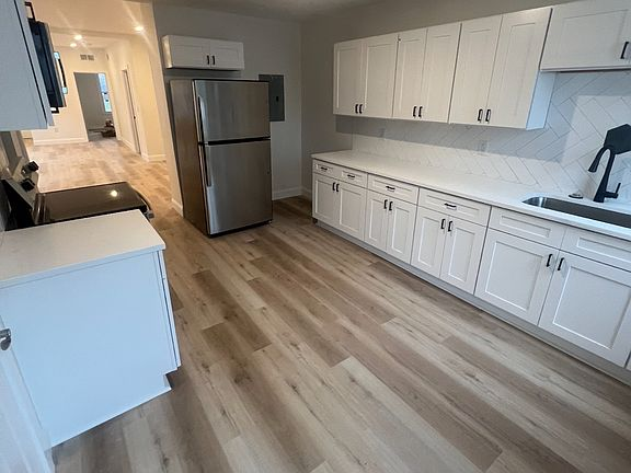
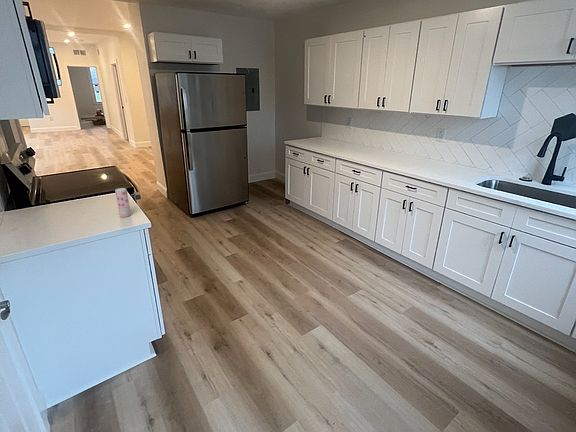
+ beverage can [114,187,132,218]
